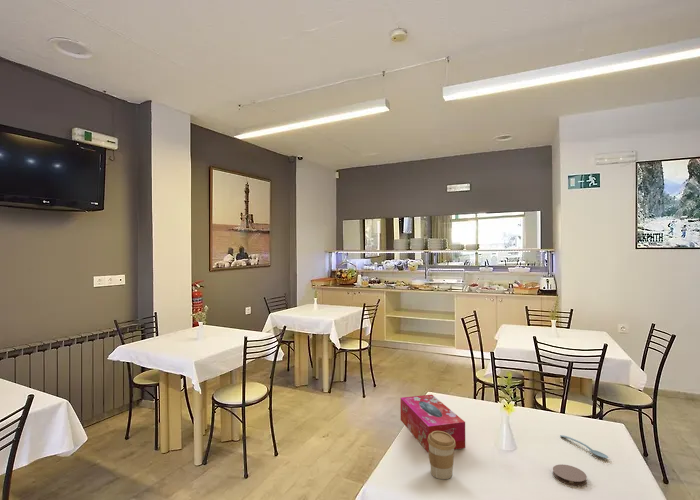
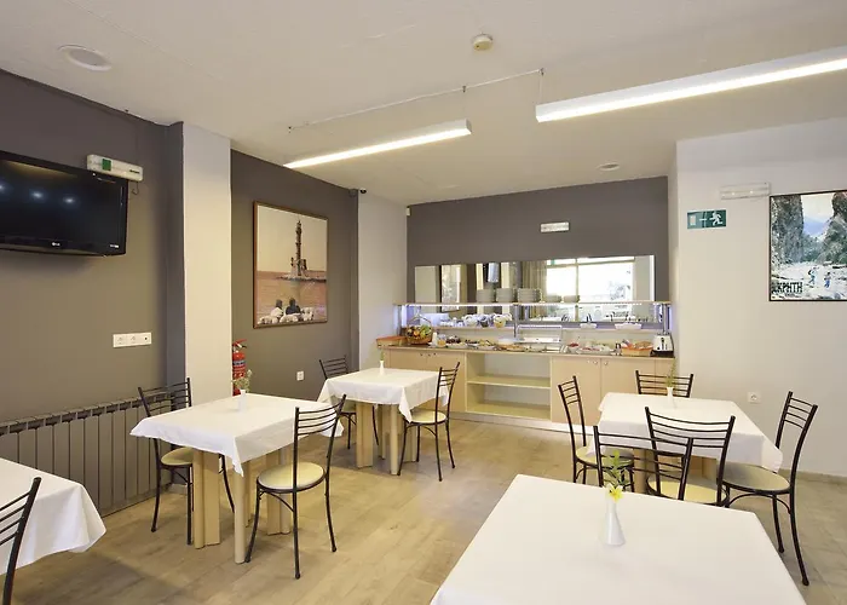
- spoon [559,434,609,459]
- tissue box [399,394,466,454]
- coffee cup [427,431,456,480]
- coaster [552,463,588,487]
